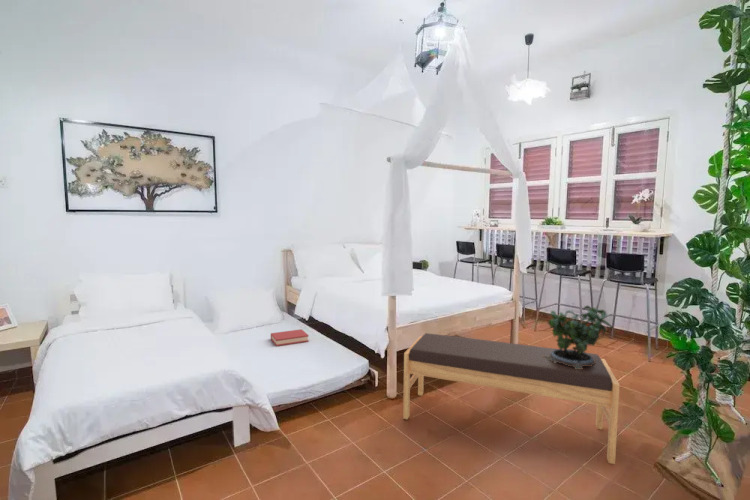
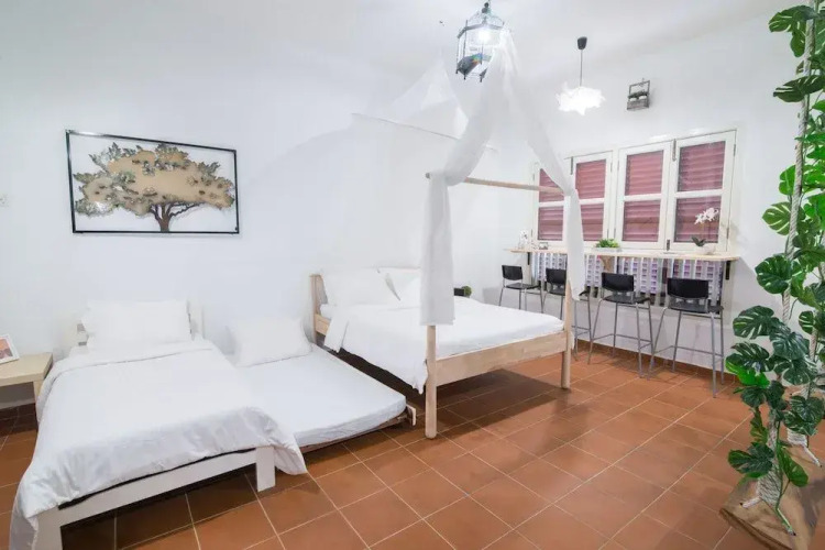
- hardback book [270,328,310,347]
- potted plant [542,302,614,369]
- bench [402,332,621,465]
